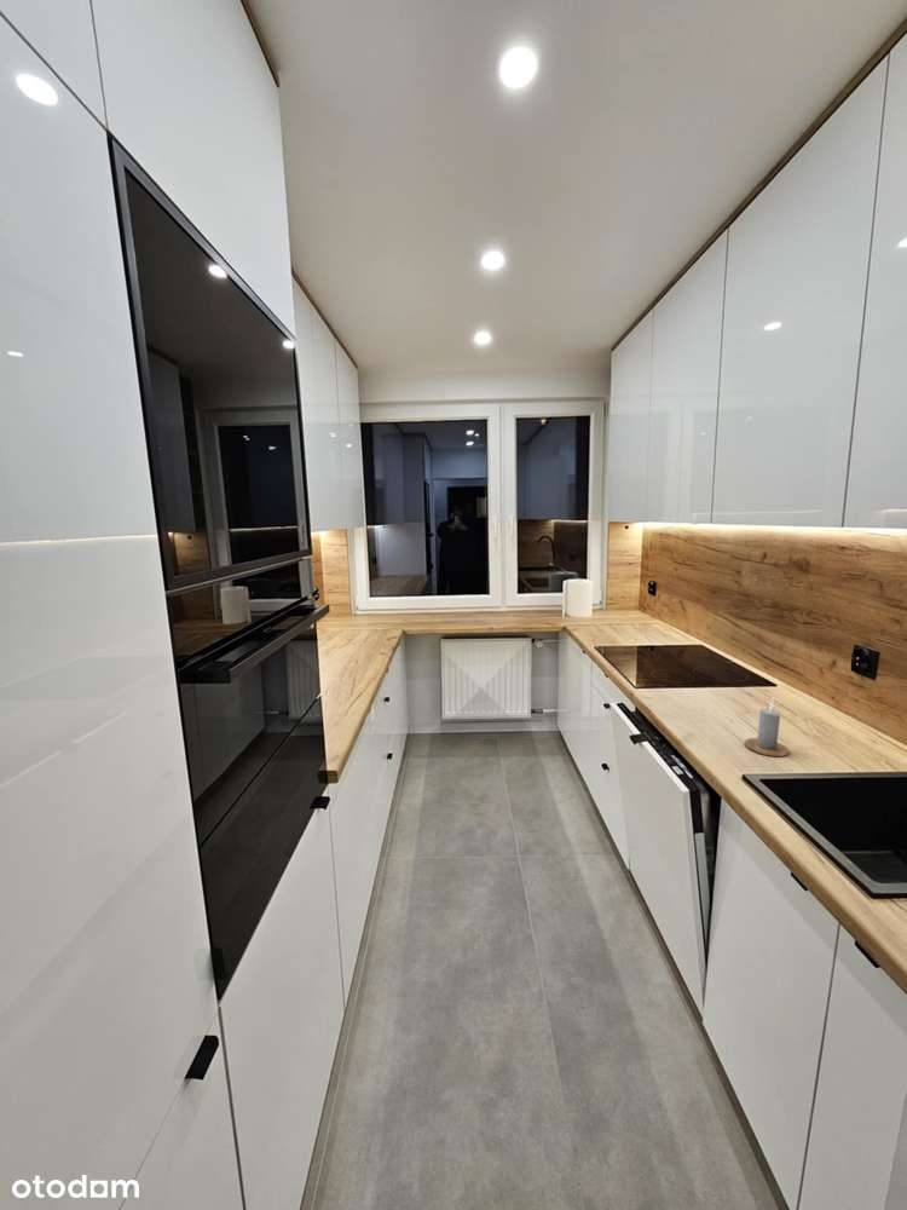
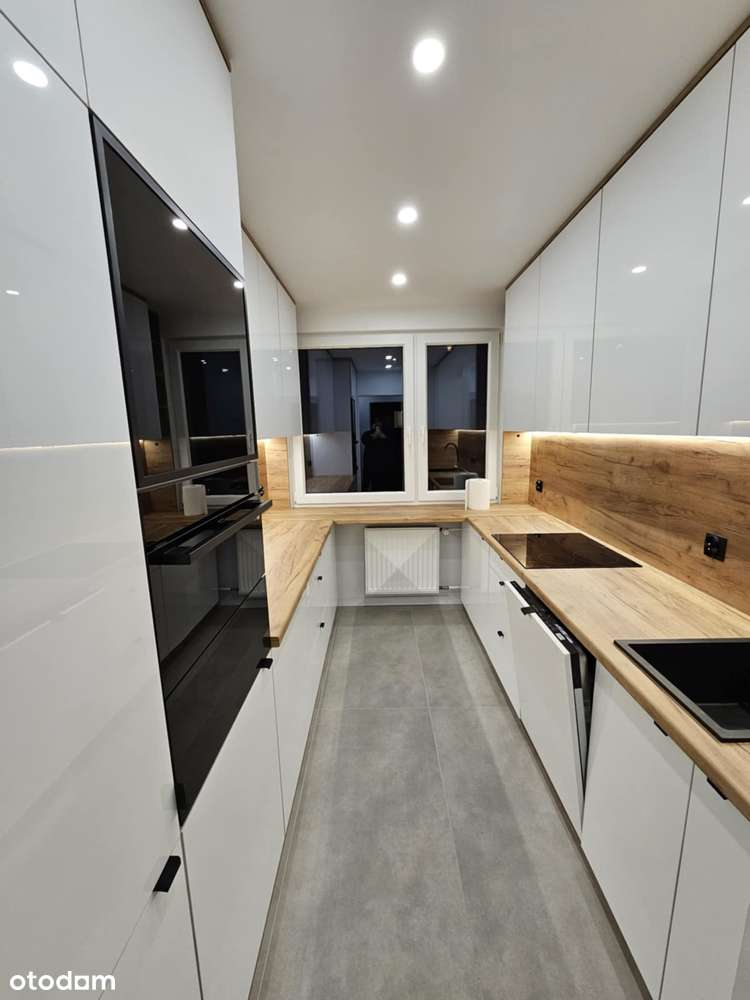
- candle [743,697,791,757]
